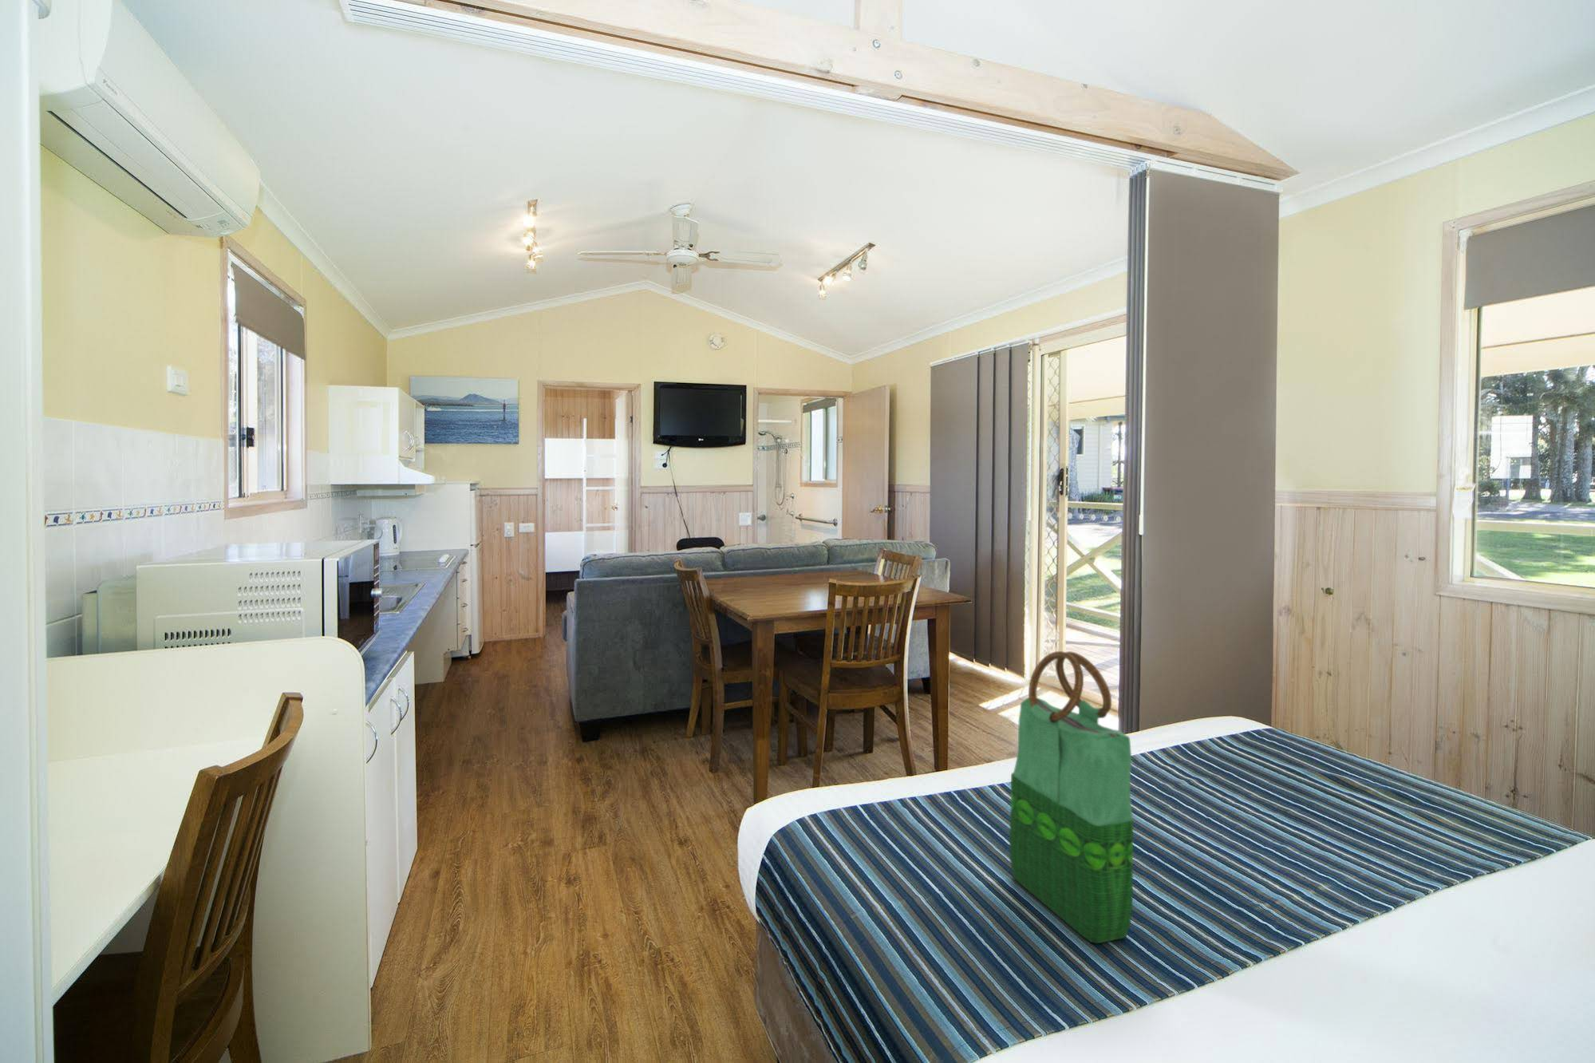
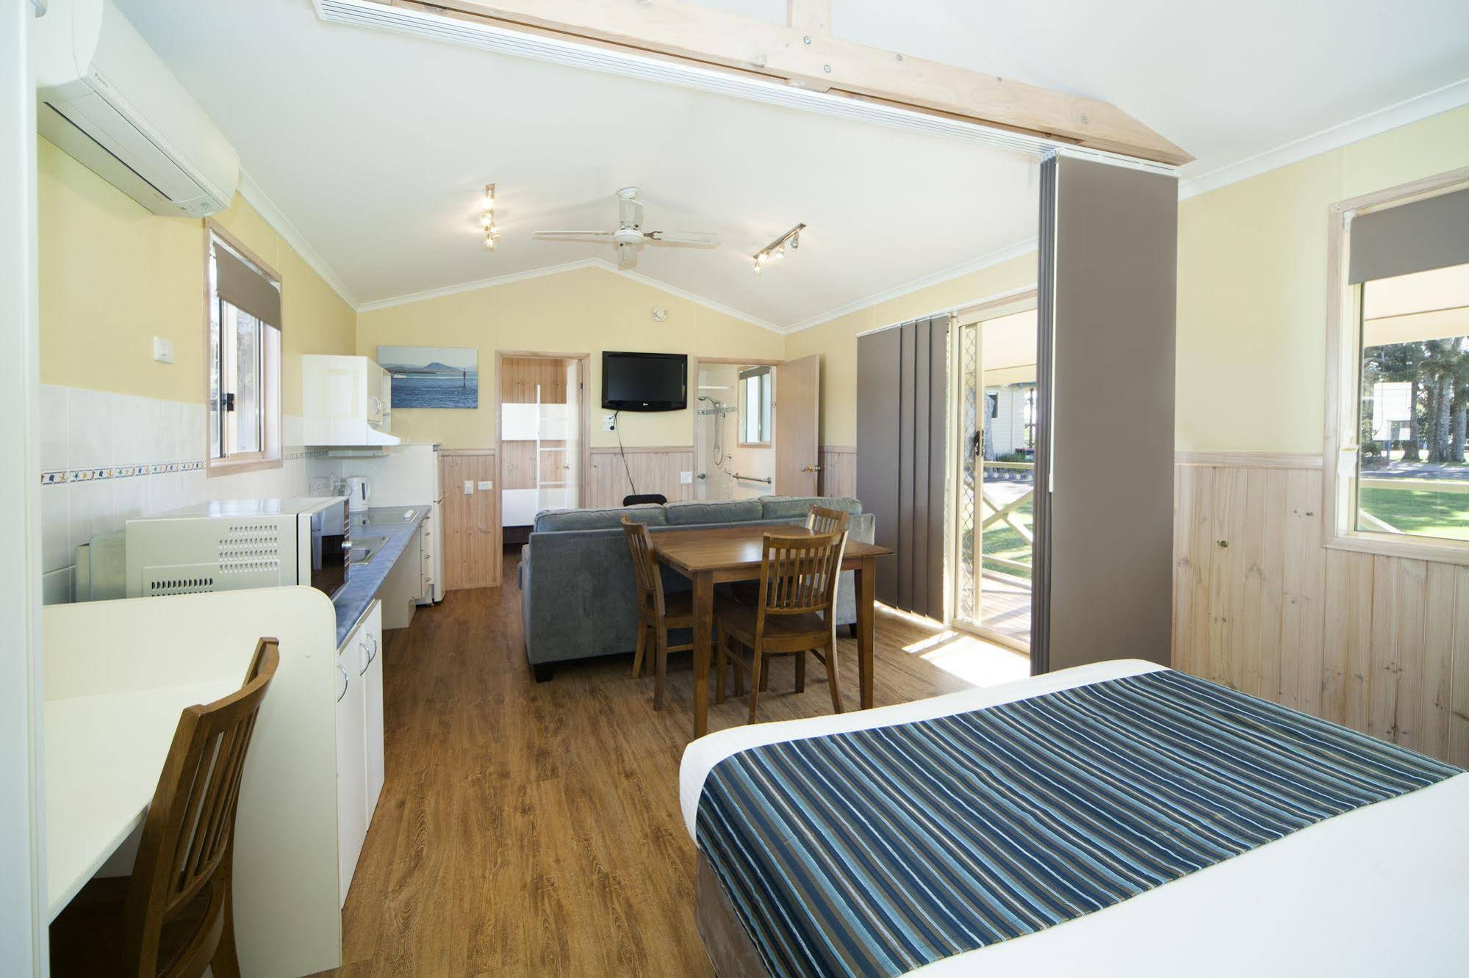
- tote bag [1008,650,1134,944]
